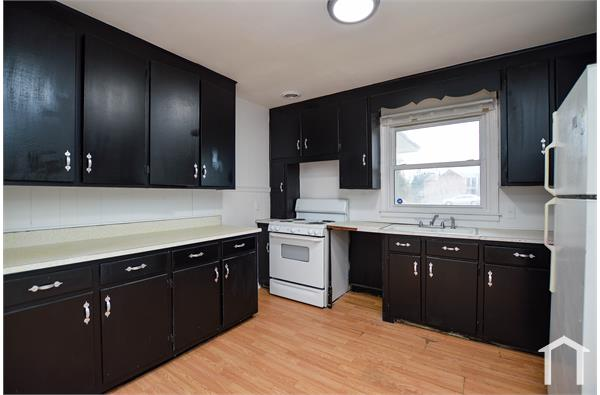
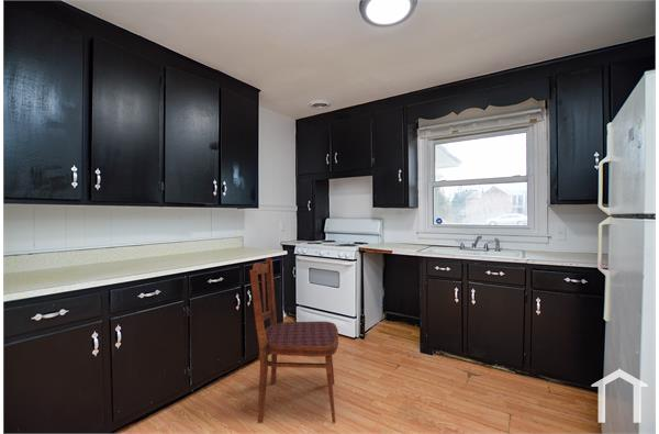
+ dining chair [248,258,339,424]
